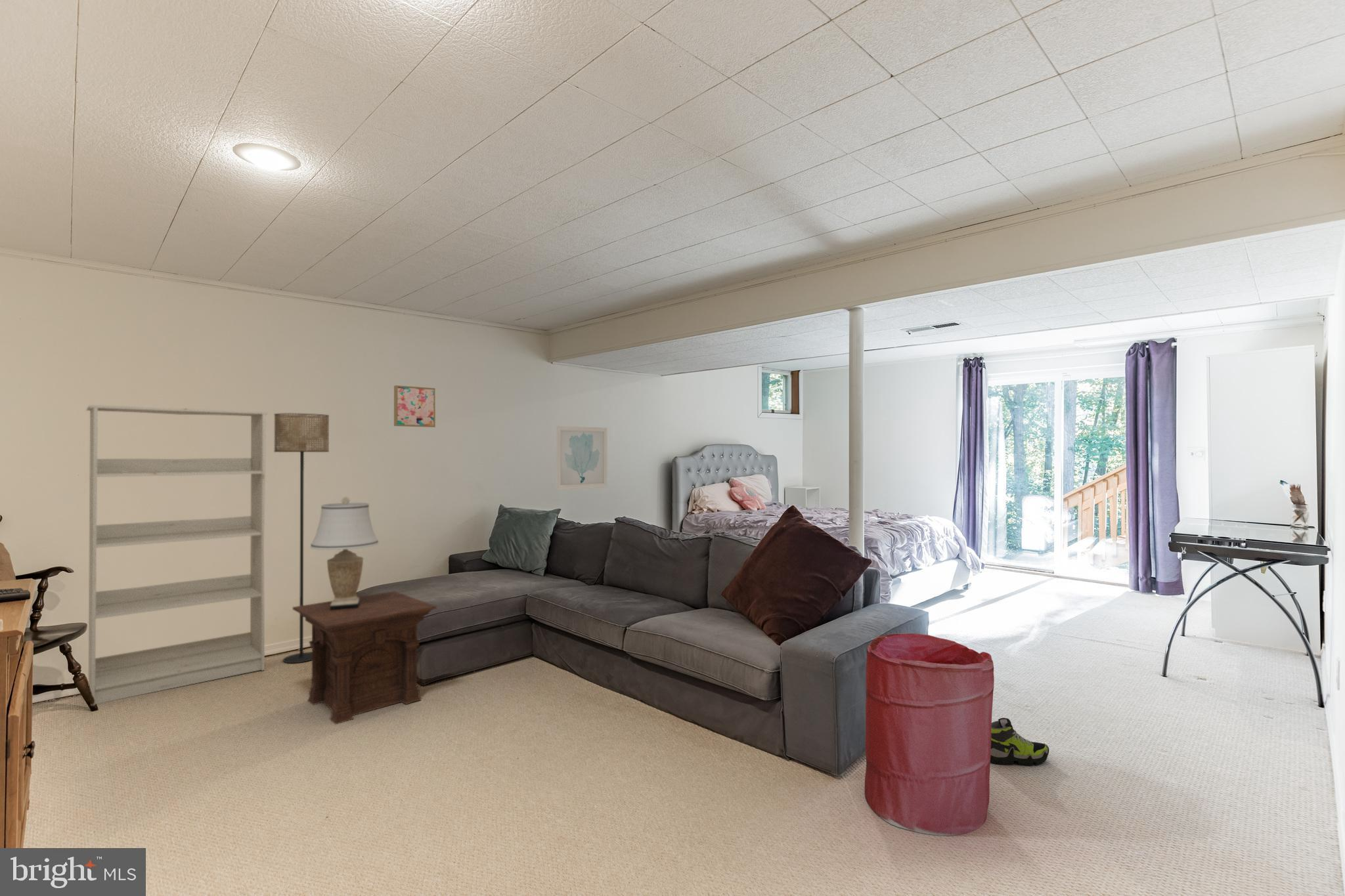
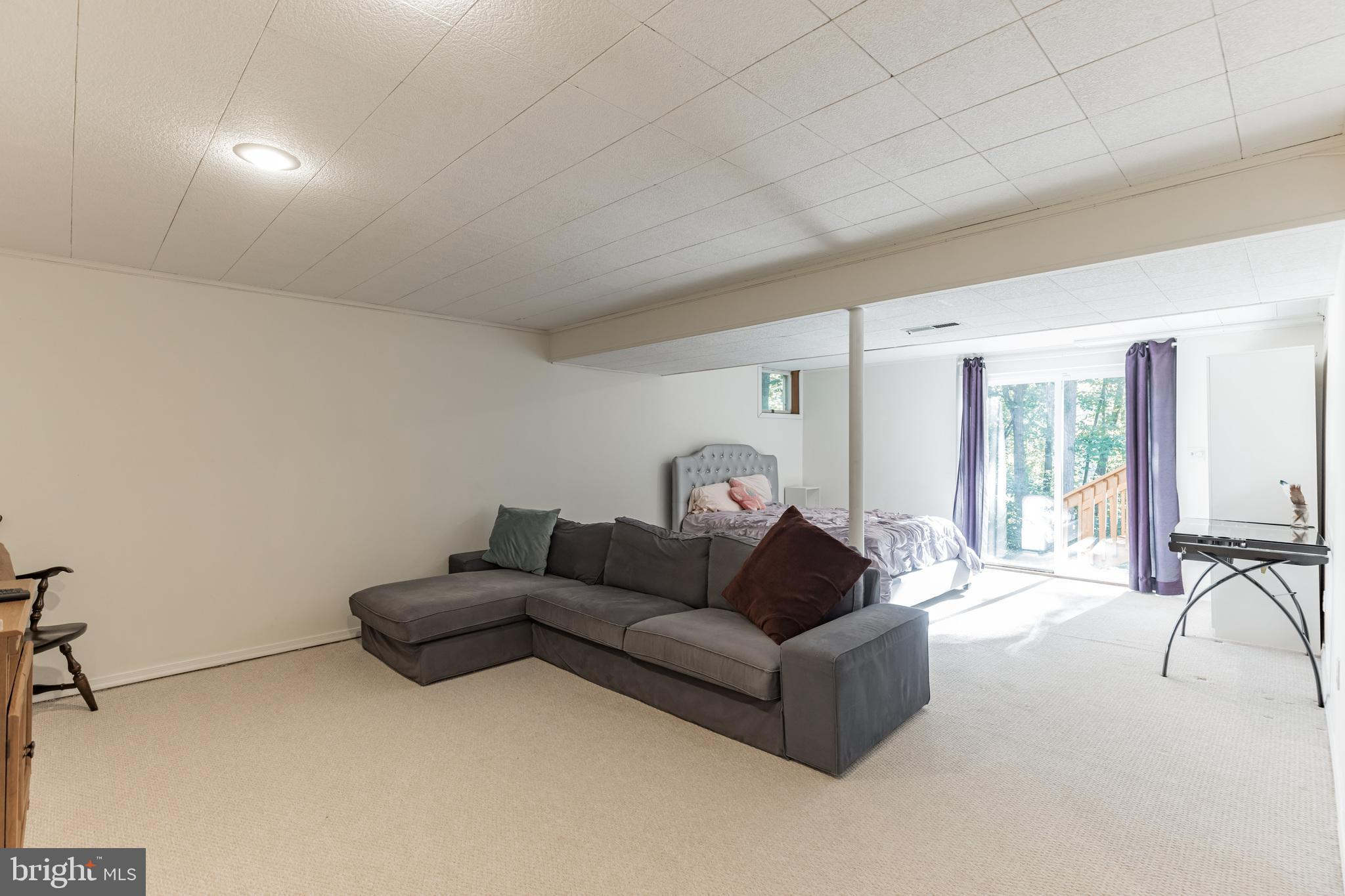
- shoe [990,717,1049,766]
- side table [292,591,437,725]
- wall art [556,425,608,490]
- floor lamp [273,413,330,664]
- wall art [393,385,436,428]
- table lamp [309,496,380,610]
- bookcase [85,404,269,706]
- laundry hamper [864,633,995,836]
